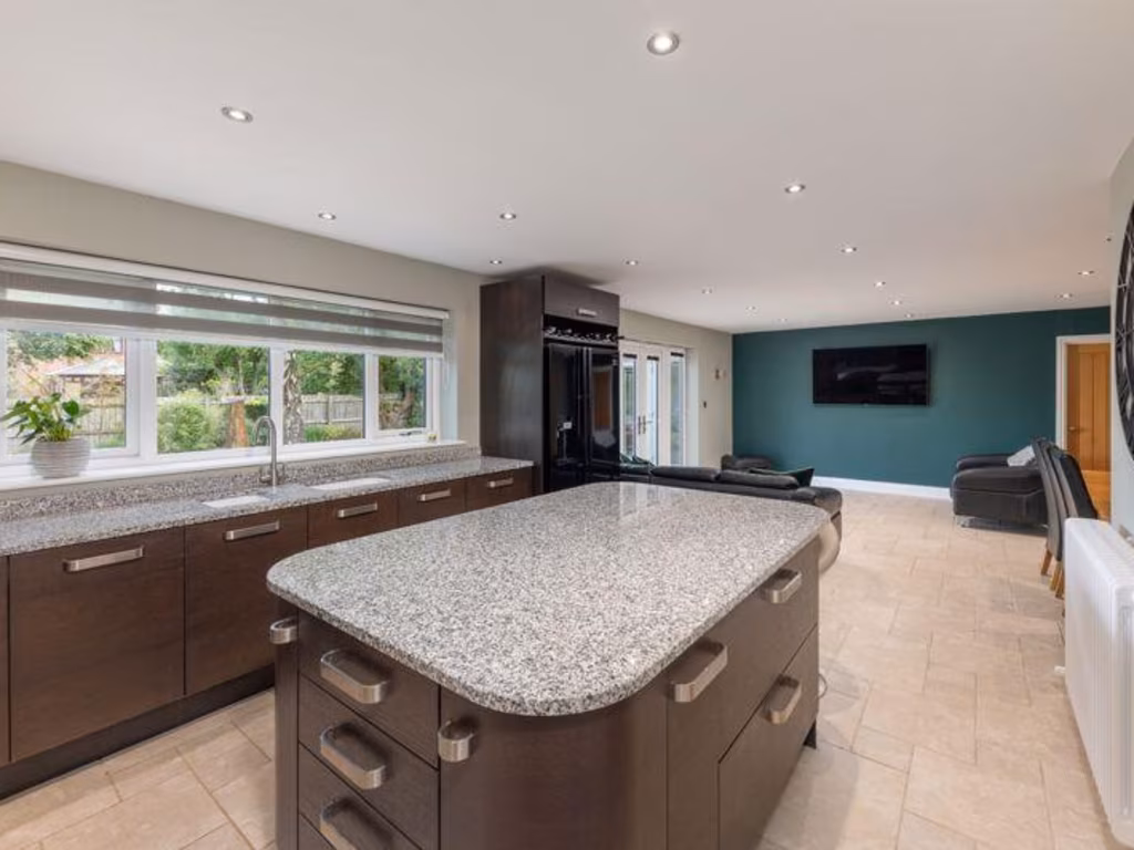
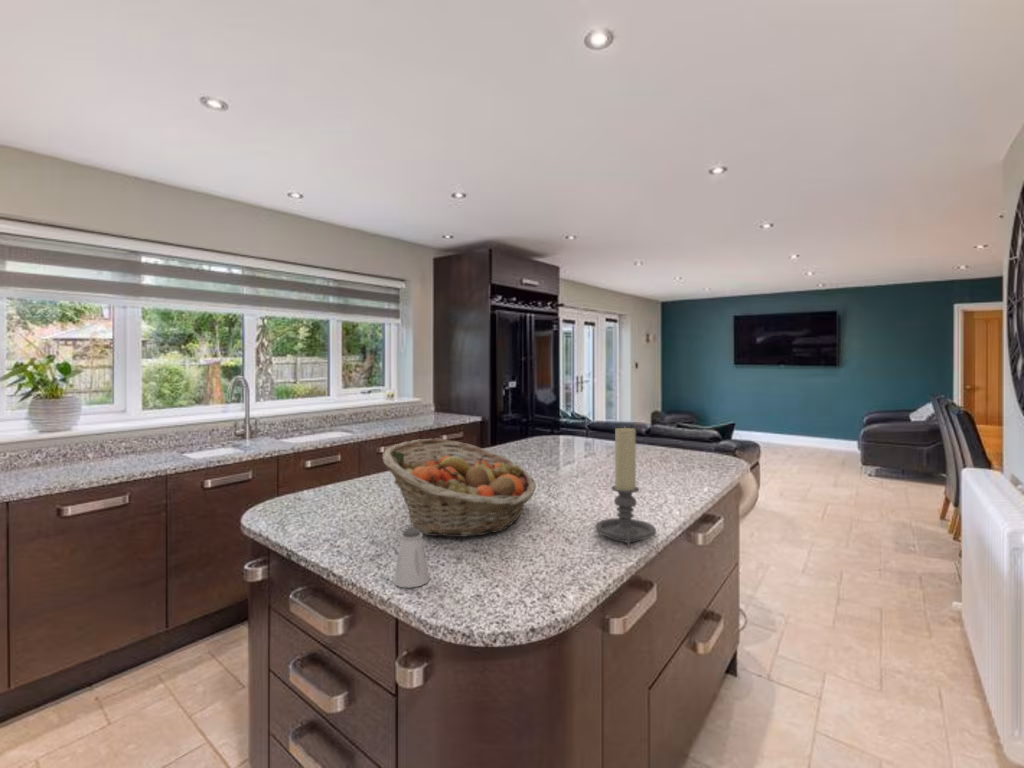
+ fruit basket [382,438,537,538]
+ candle holder [594,425,657,549]
+ saltshaker [392,528,431,589]
